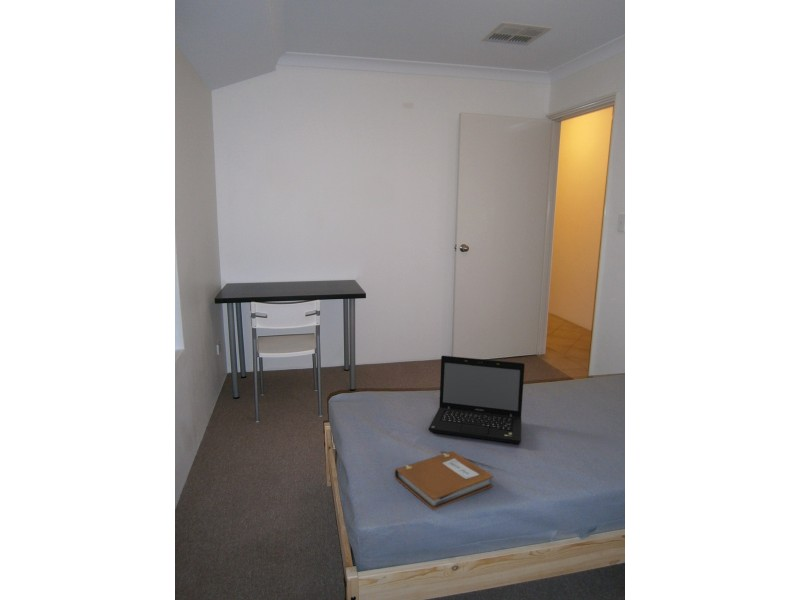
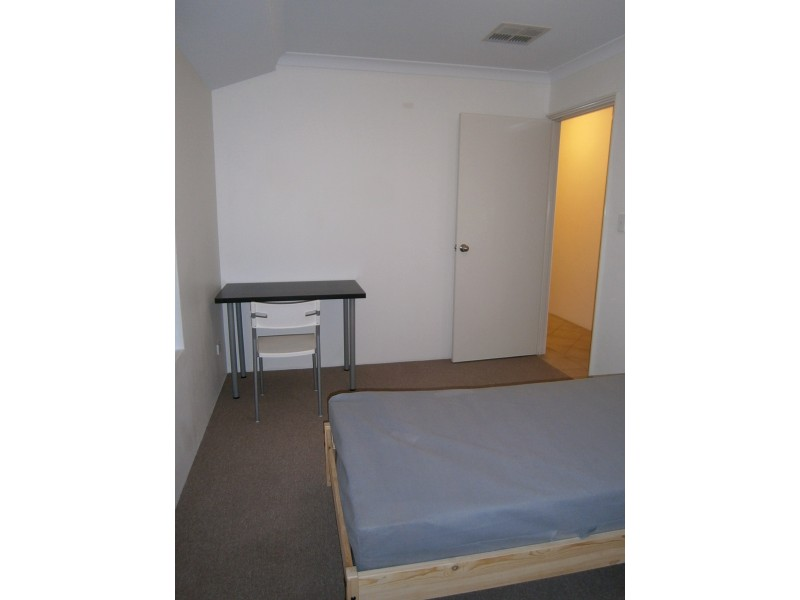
- laptop [428,355,526,445]
- notebook [394,450,494,511]
